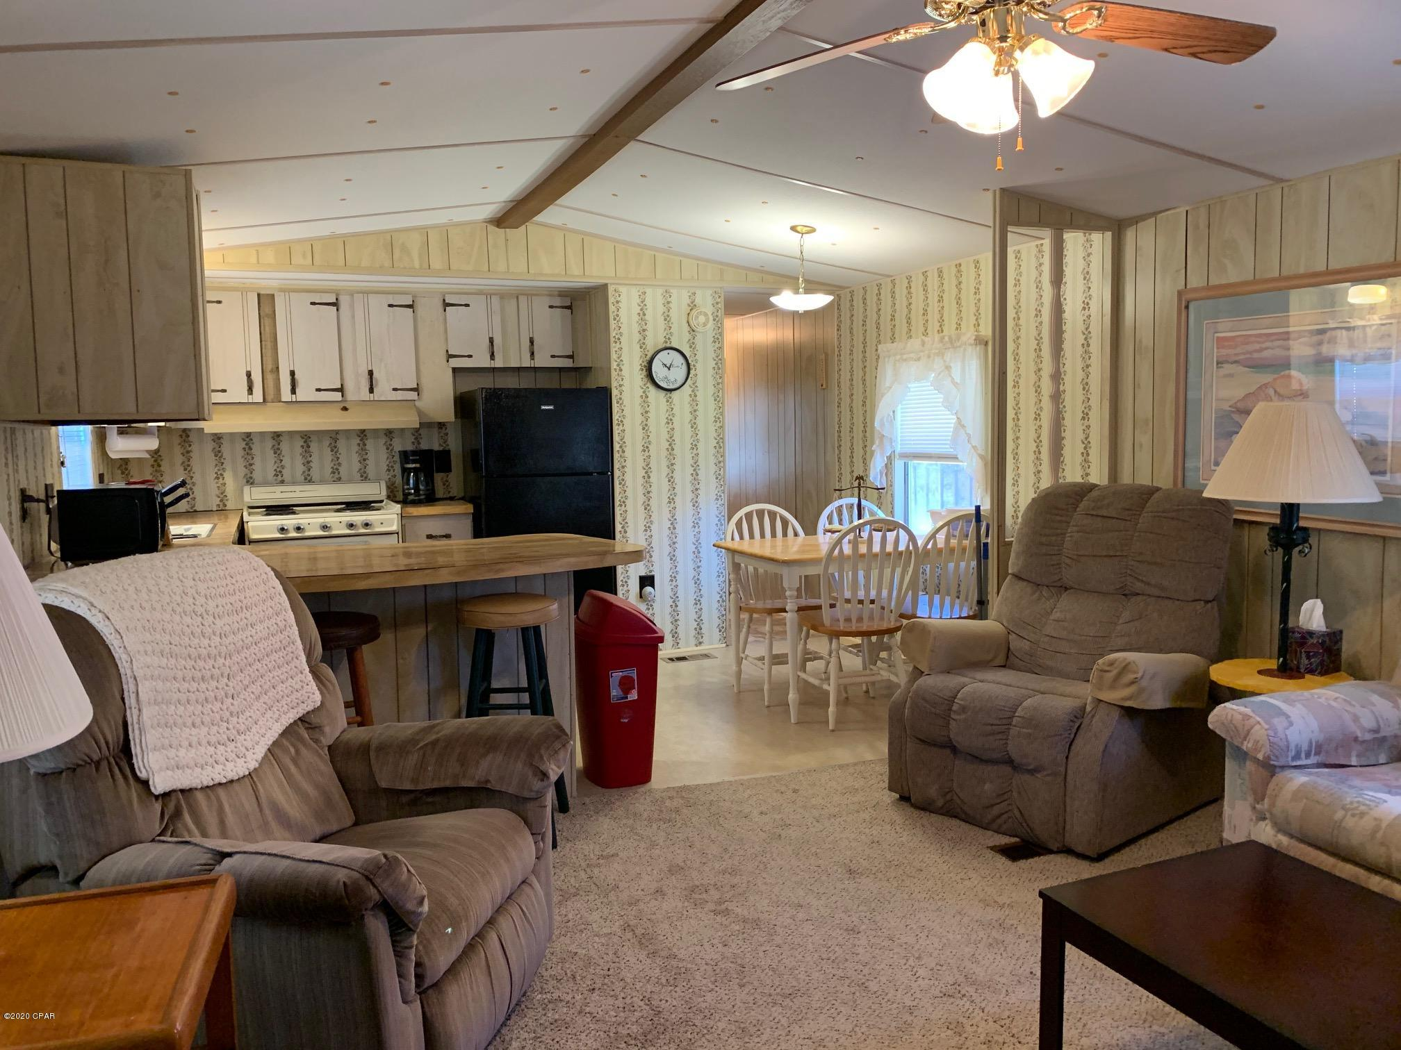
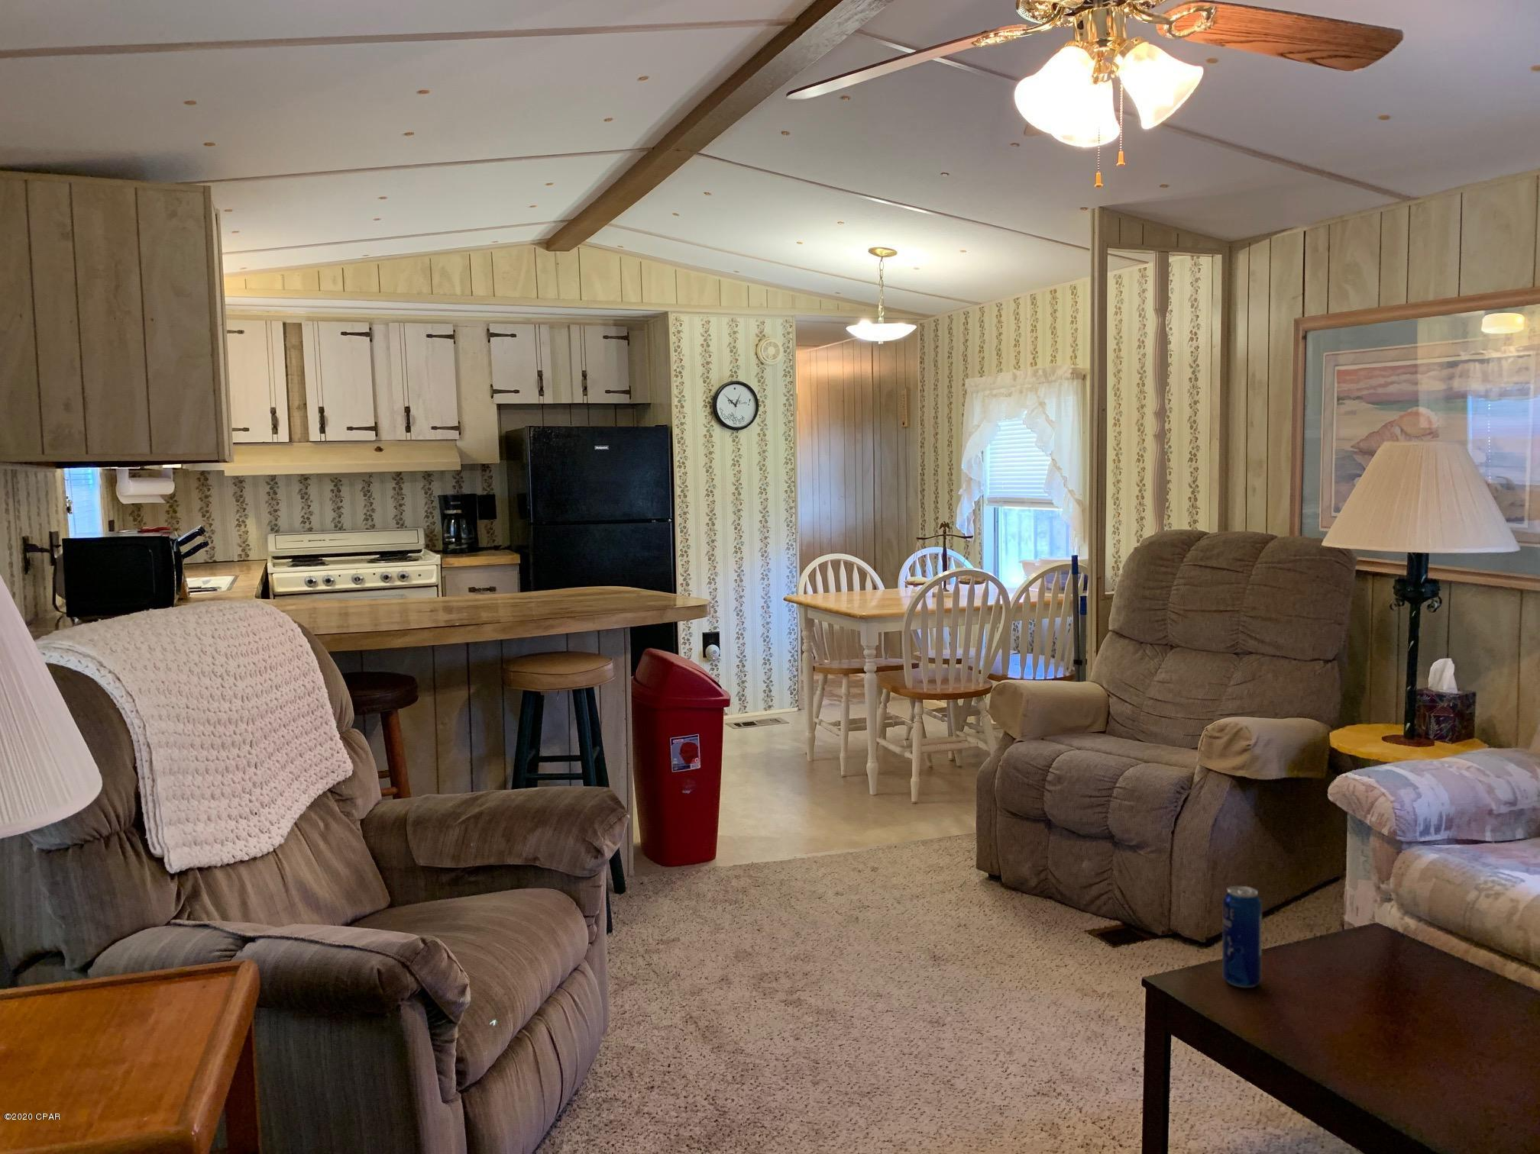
+ beverage can [1221,885,1262,988]
